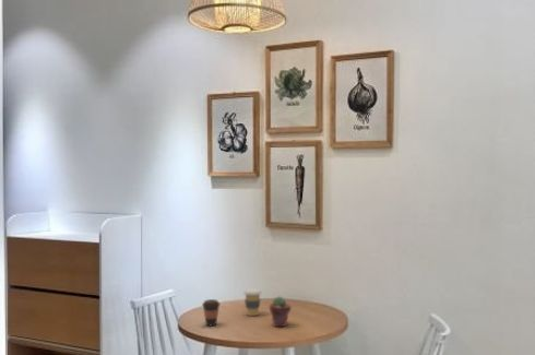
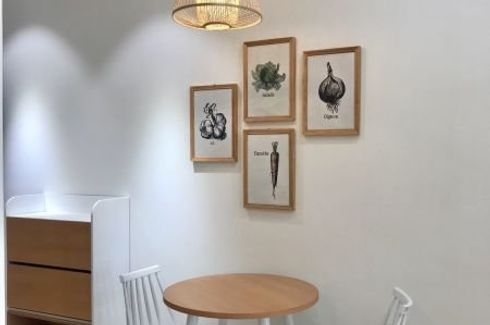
- coffee cup [242,287,263,317]
- coffee cup [201,298,222,327]
- potted succulent [269,295,293,328]
